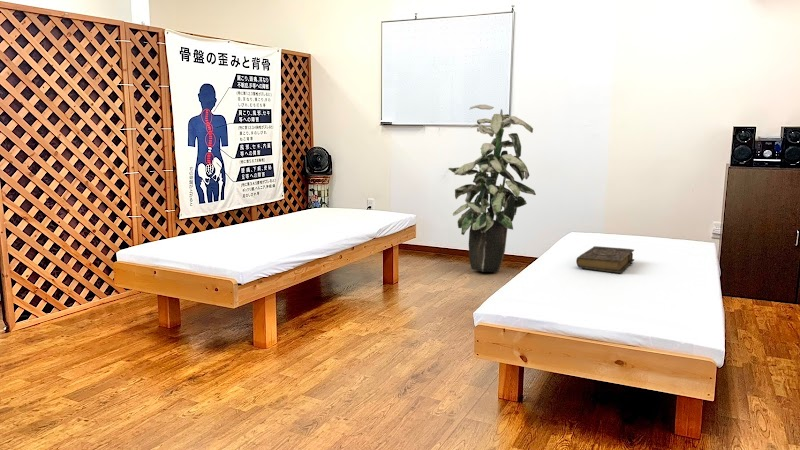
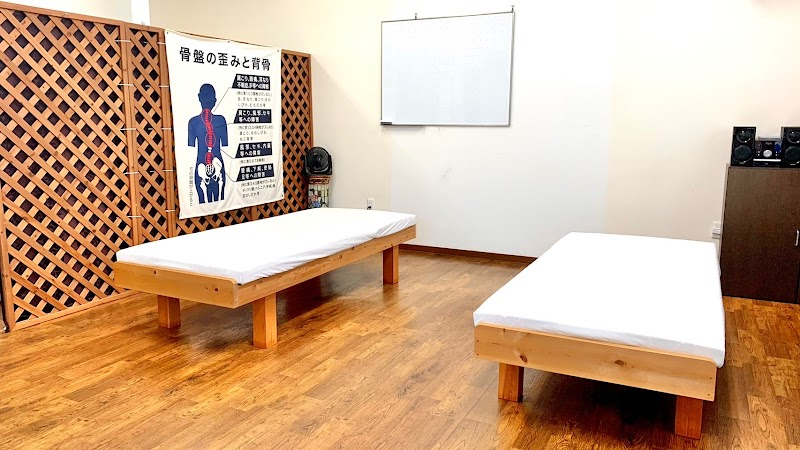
- book [575,245,635,274]
- indoor plant [448,104,537,273]
